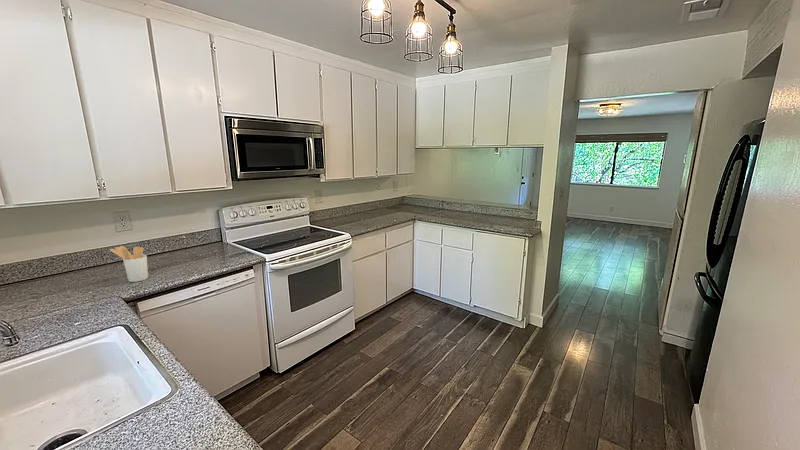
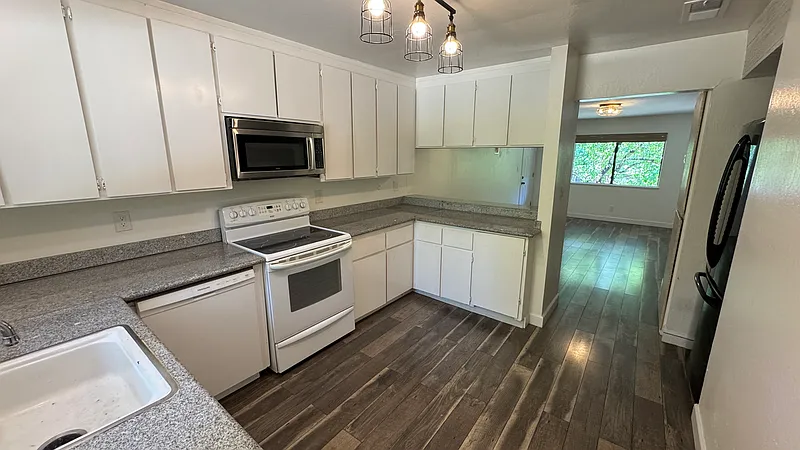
- utensil holder [109,245,149,283]
